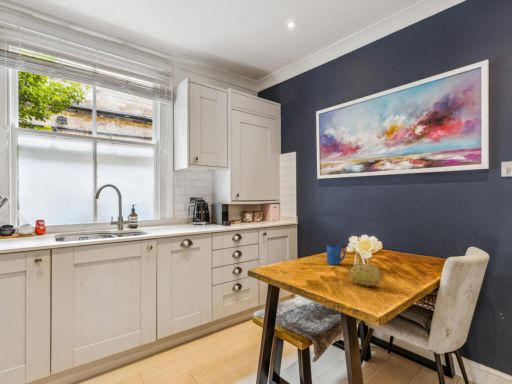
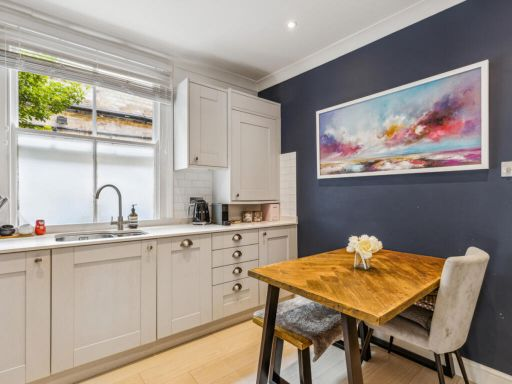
- fruit [347,262,383,288]
- mug [326,244,347,266]
